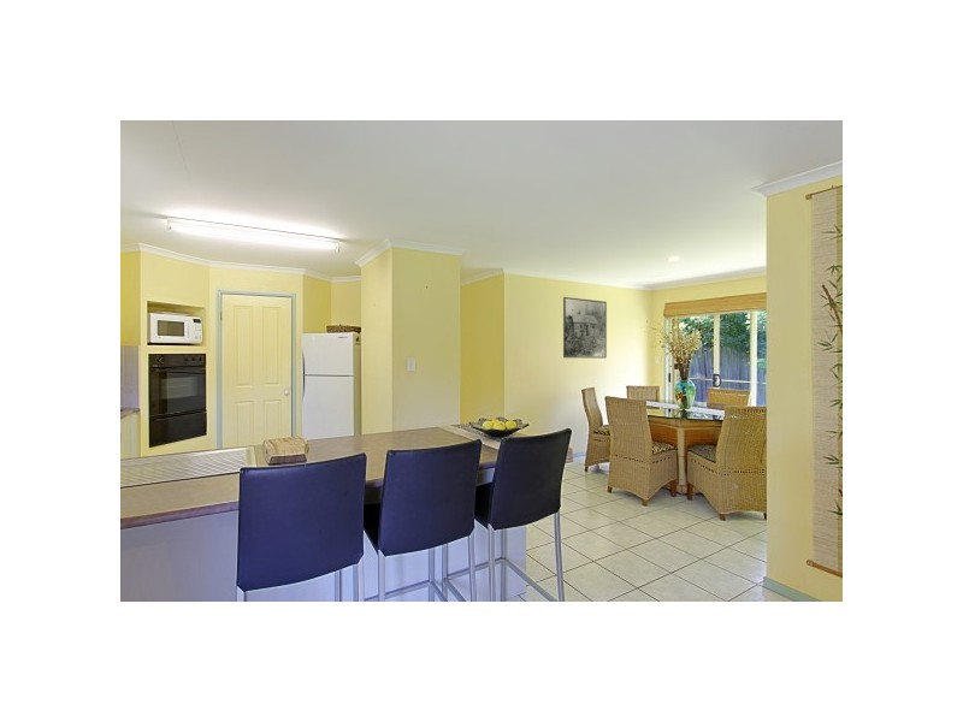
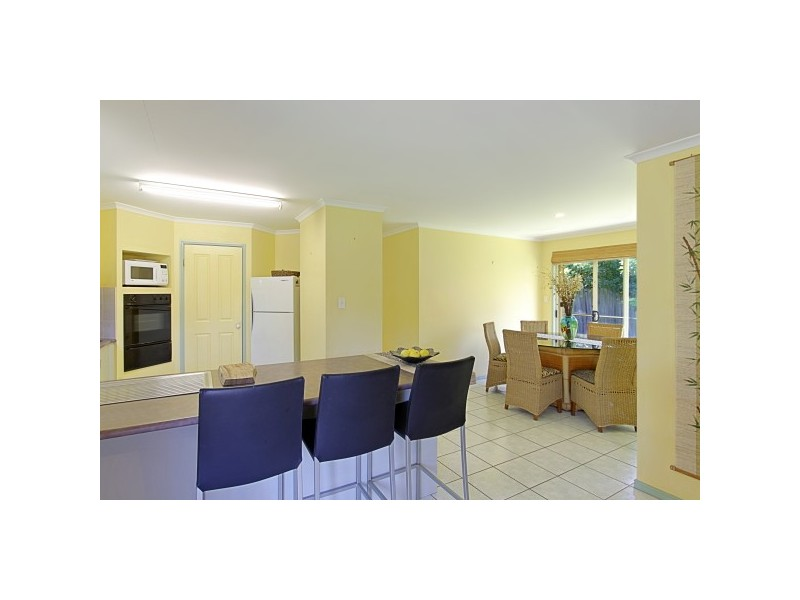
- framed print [562,296,608,359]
